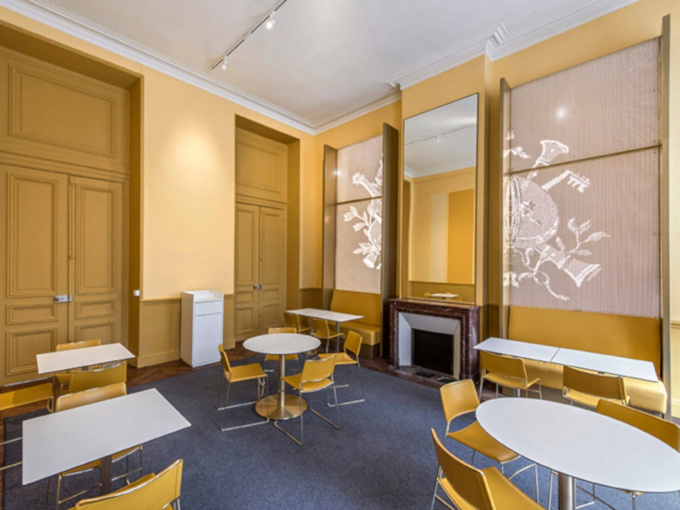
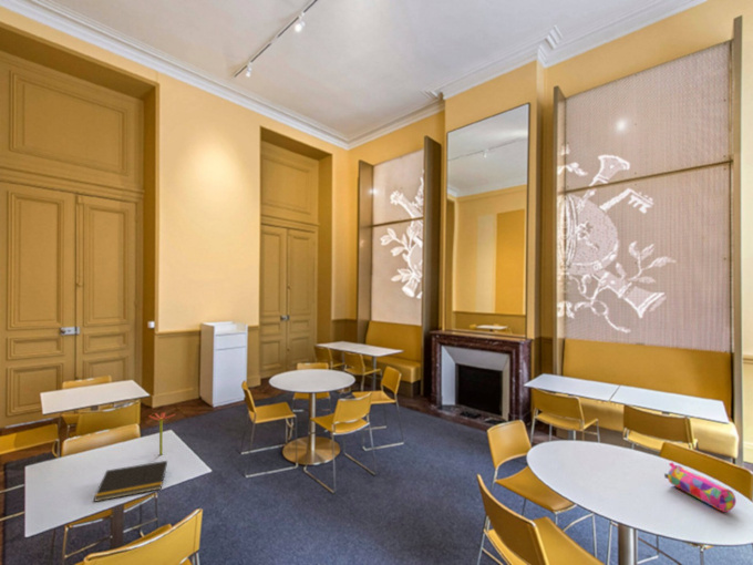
+ pencil case [663,461,737,513]
+ notepad [93,460,168,503]
+ flower [148,412,176,455]
